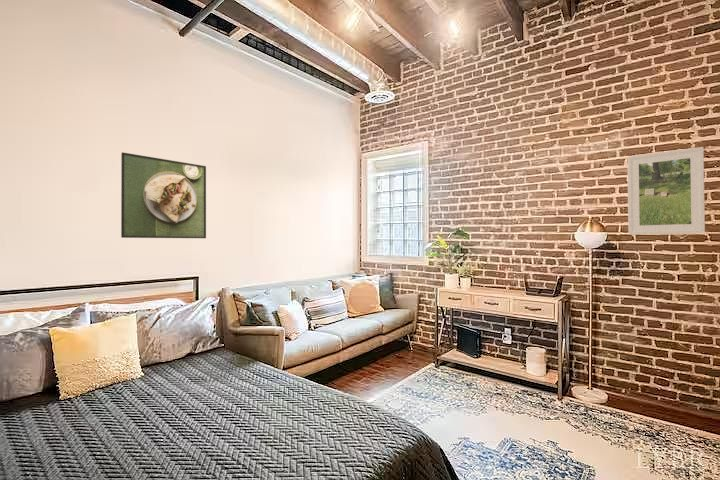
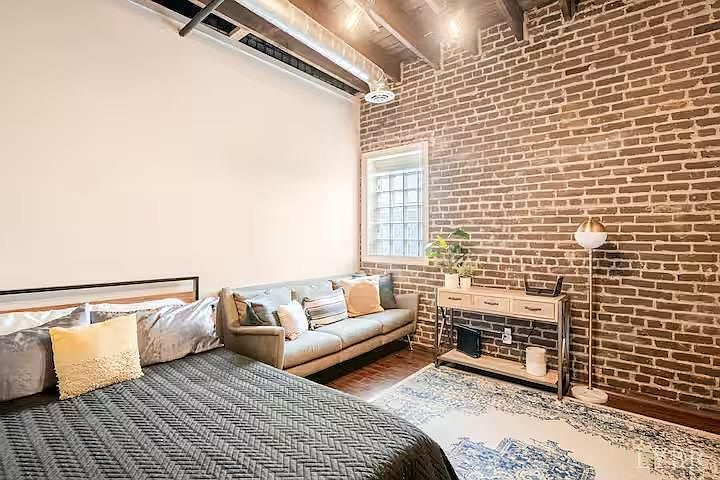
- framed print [626,146,706,236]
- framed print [120,151,207,239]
